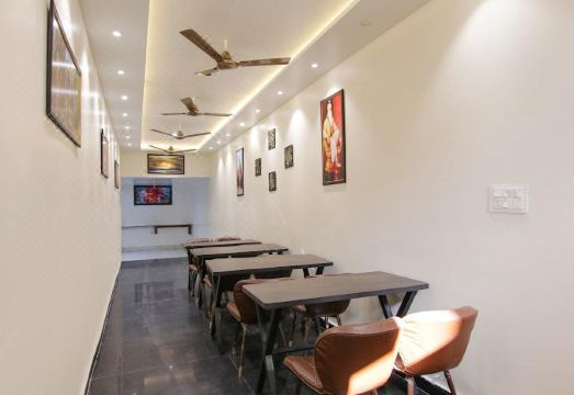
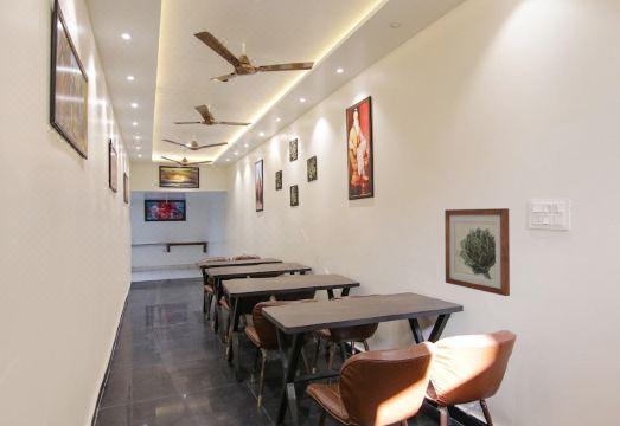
+ wall art [443,207,511,297]
